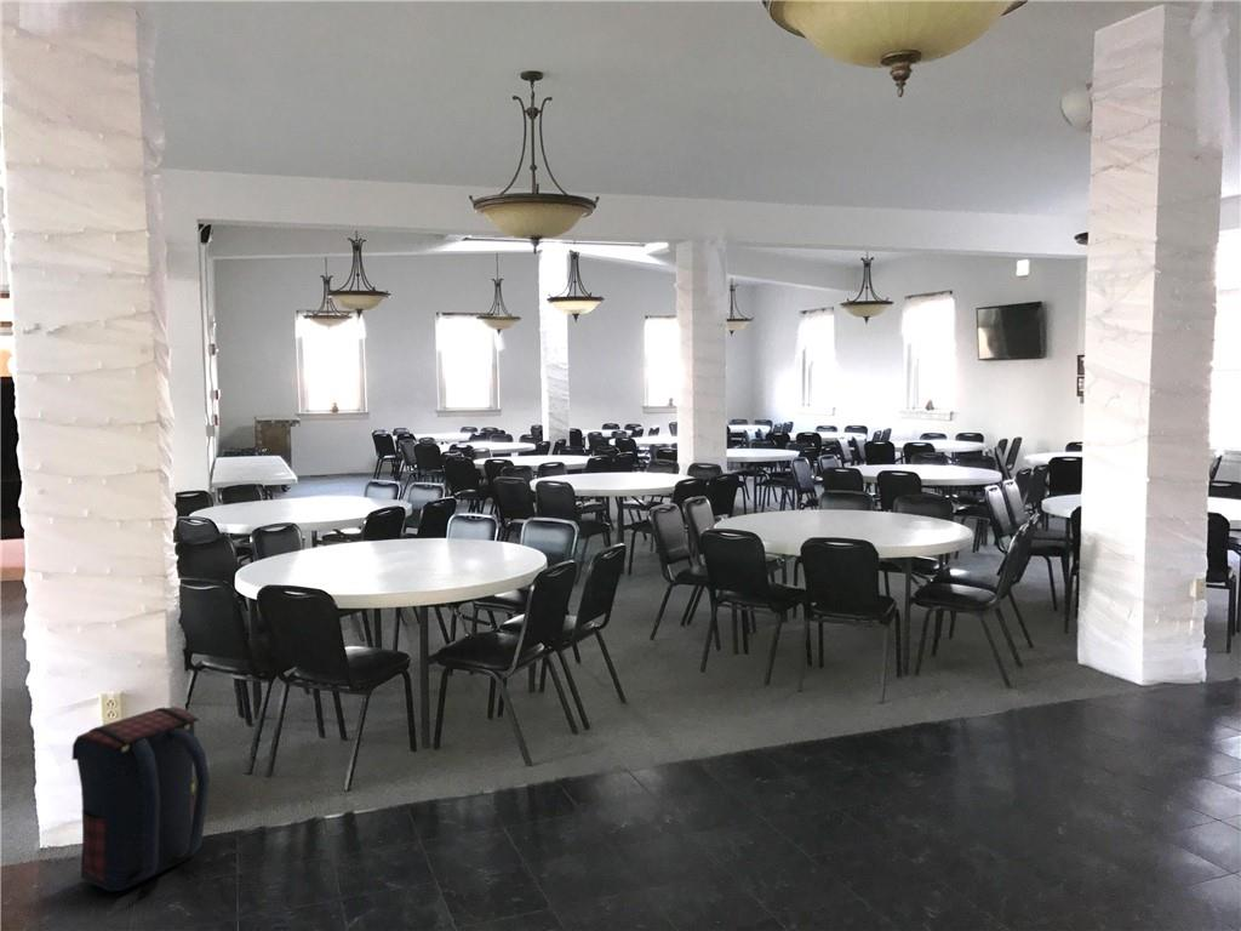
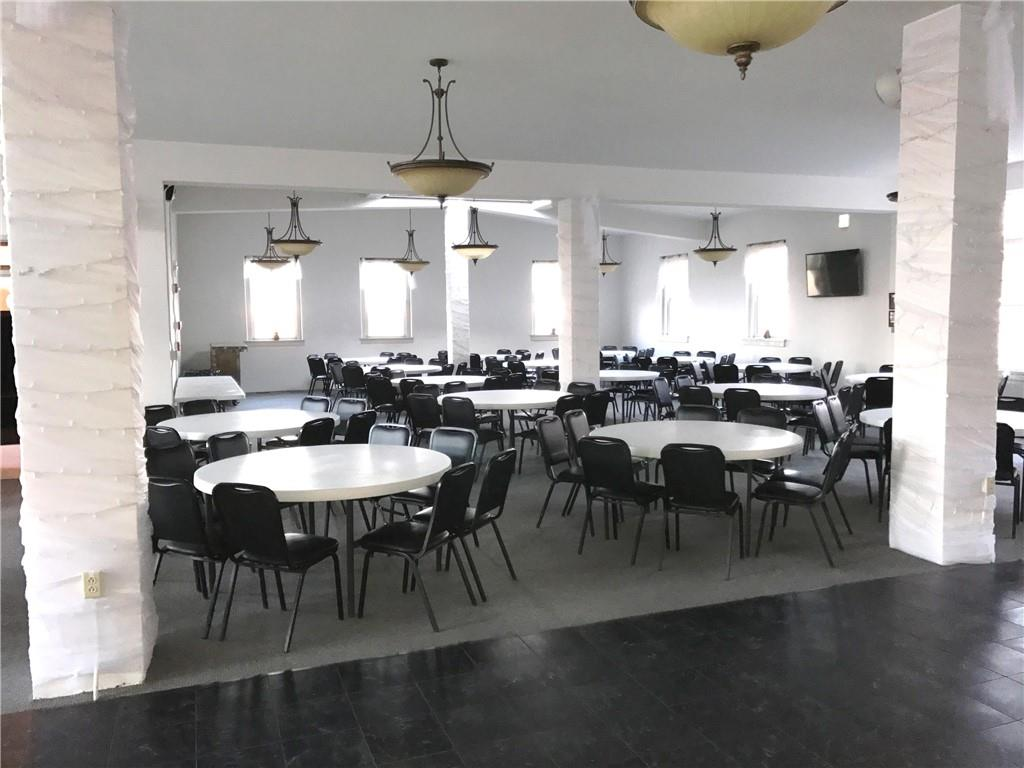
- satchel [70,706,211,892]
